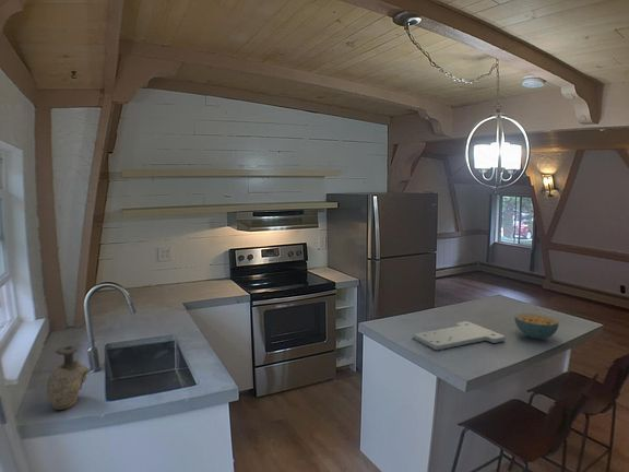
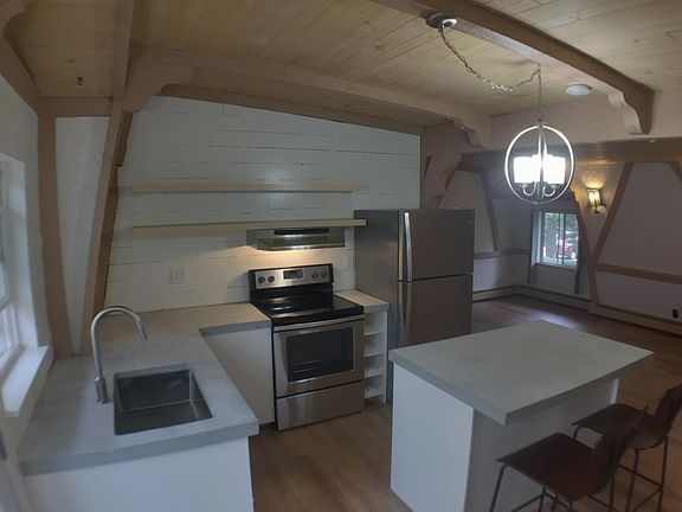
- cutting board [413,320,507,351]
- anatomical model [46,344,91,411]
- cereal bowl [513,311,560,341]
